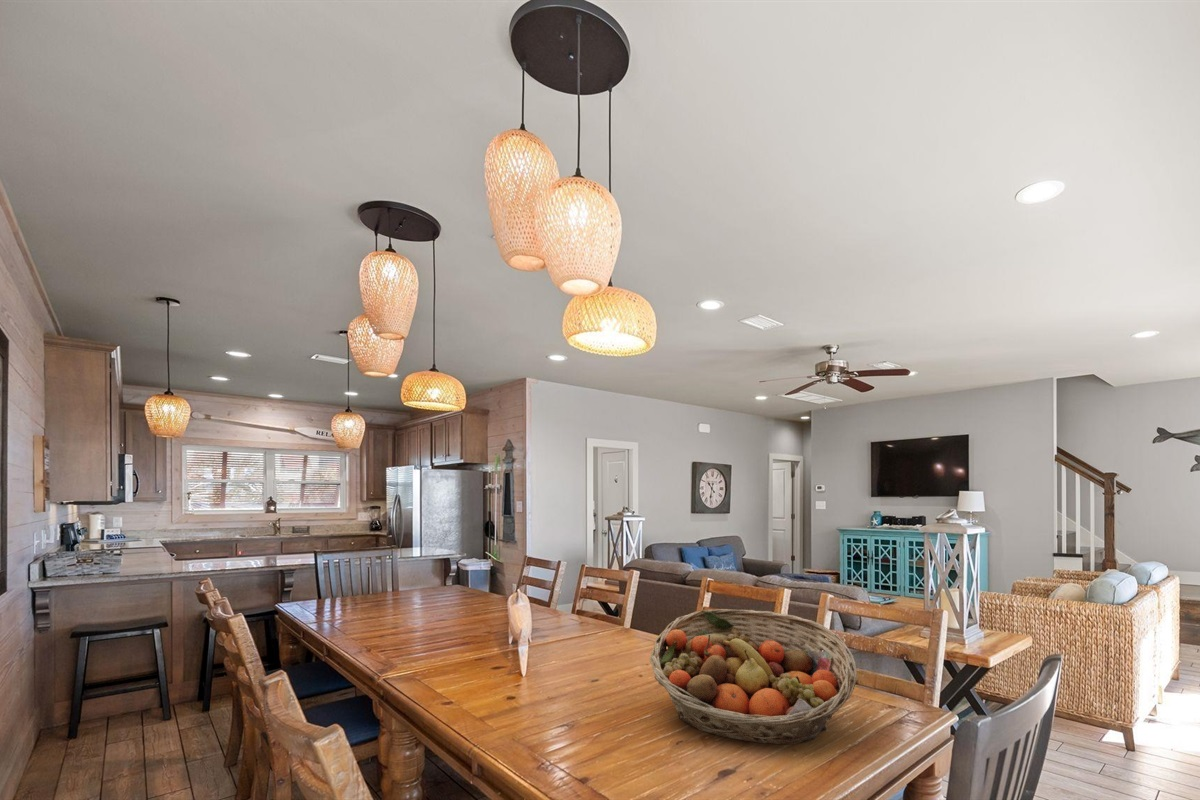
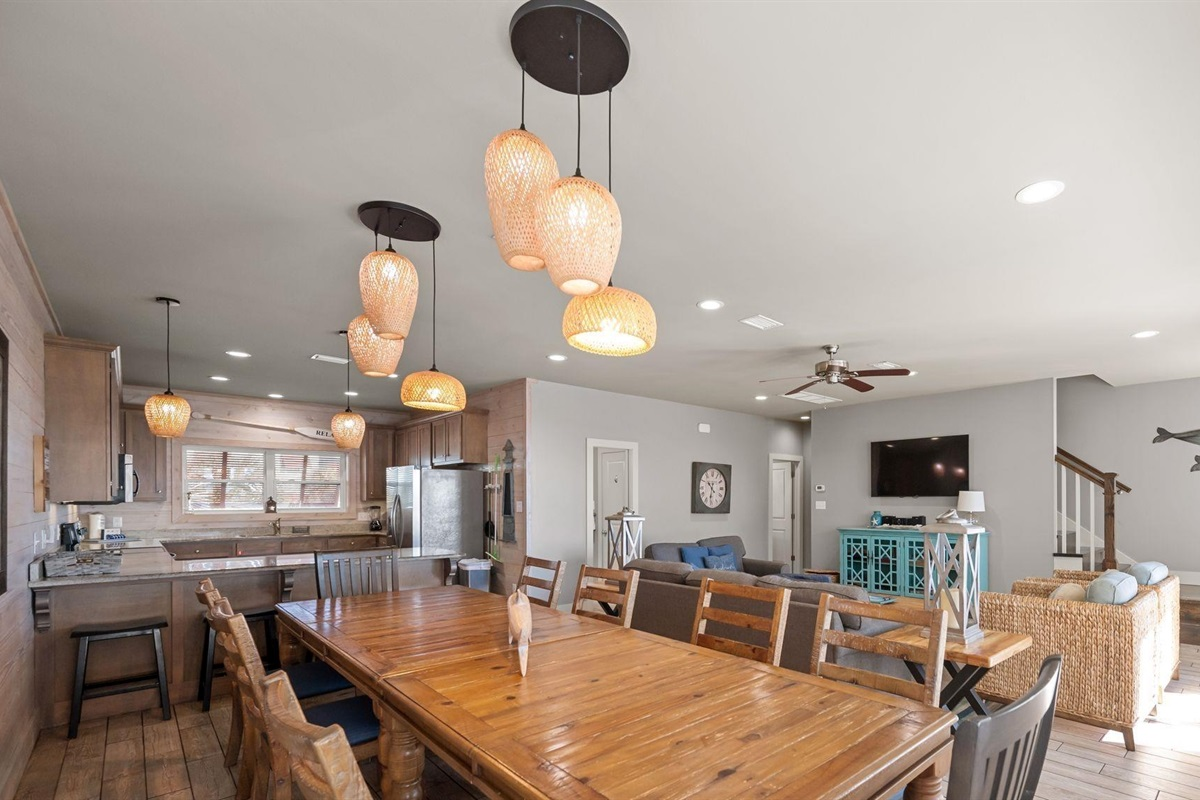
- fruit basket [649,608,858,745]
